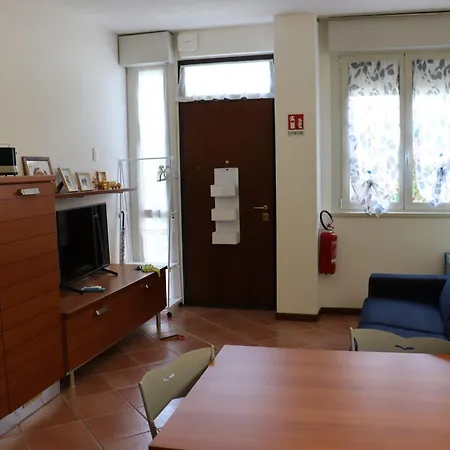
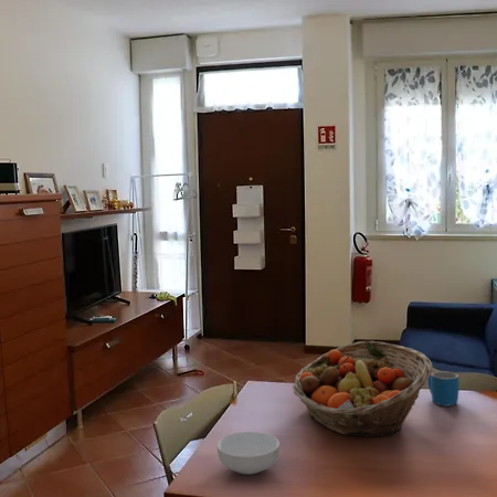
+ mug [427,370,459,408]
+ cereal bowl [216,431,281,475]
+ fruit basket [292,340,434,437]
